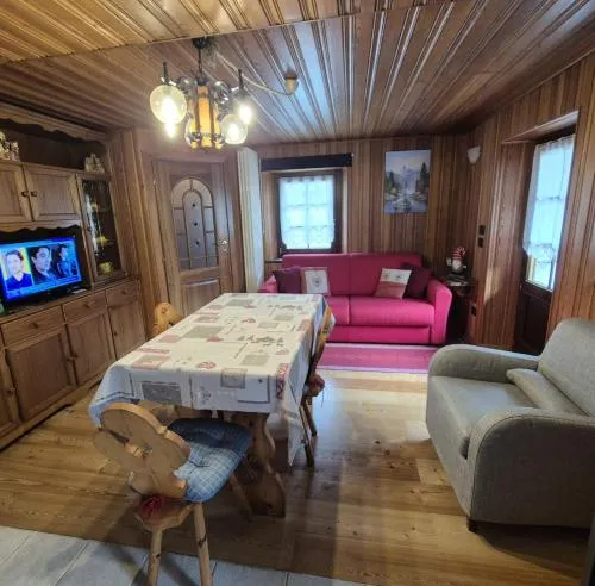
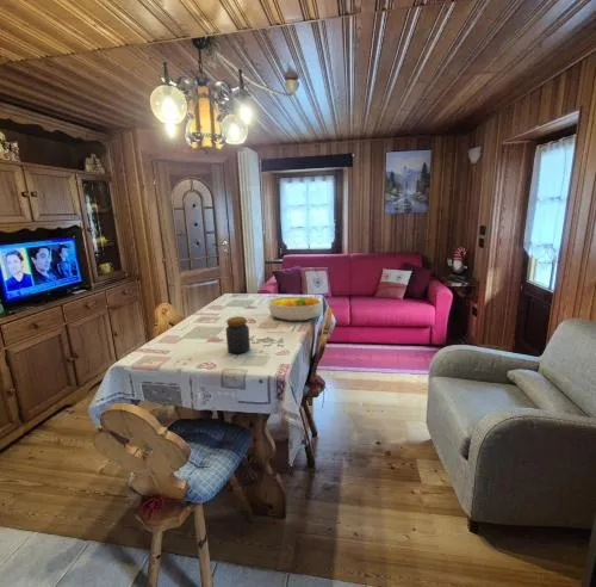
+ fruit bowl [267,295,324,322]
+ jar [225,315,252,354]
